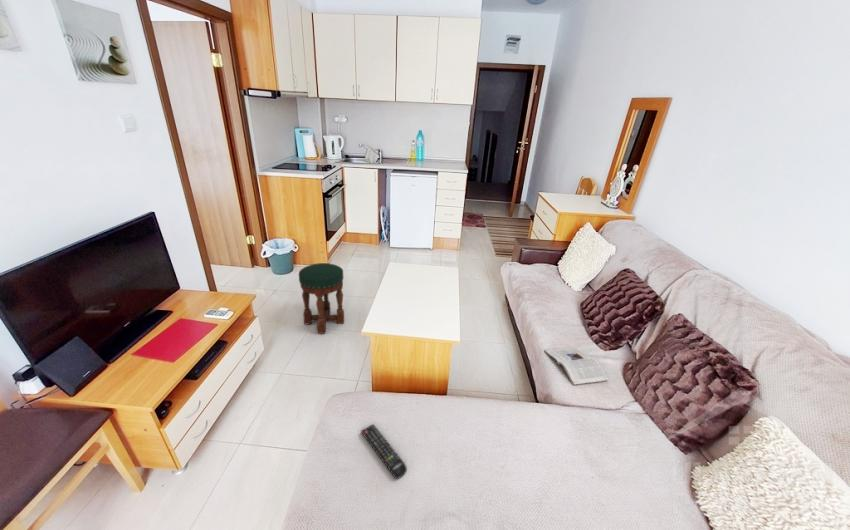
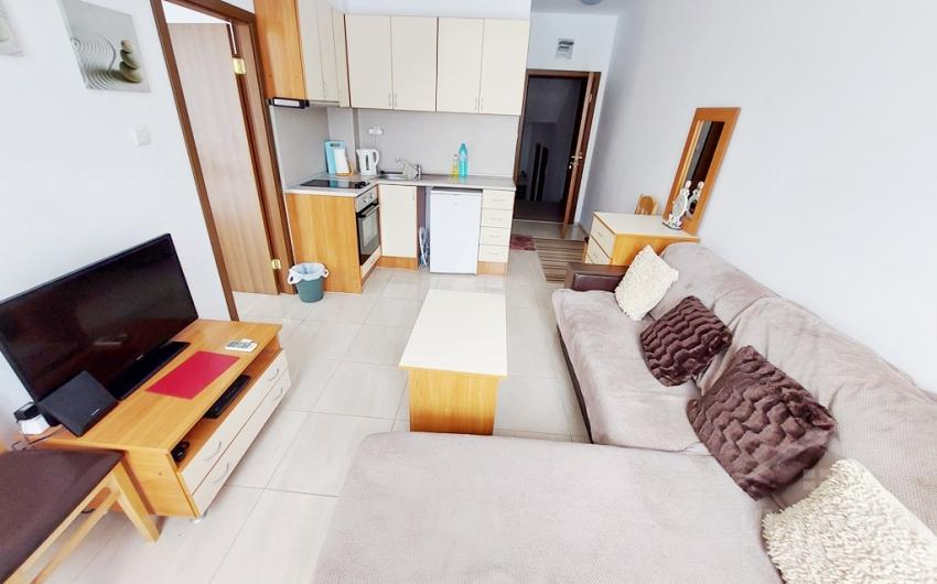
- magazine [543,346,609,386]
- stool [298,262,345,335]
- remote control [360,423,408,480]
